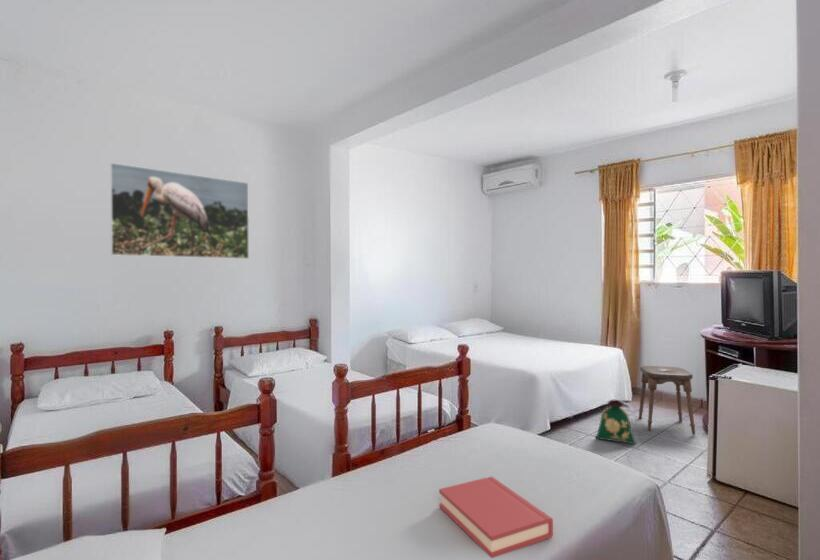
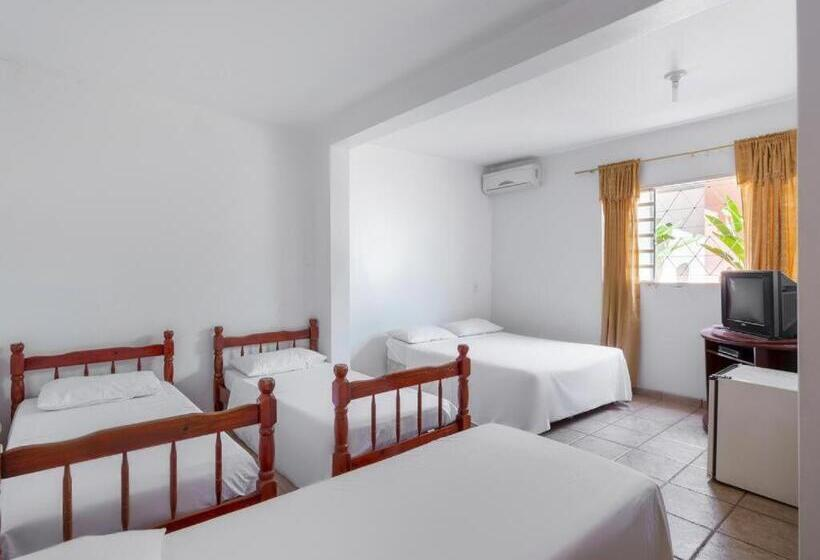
- hardback book [438,476,554,559]
- bag [595,399,637,445]
- stool [638,365,696,436]
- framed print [109,162,250,260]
